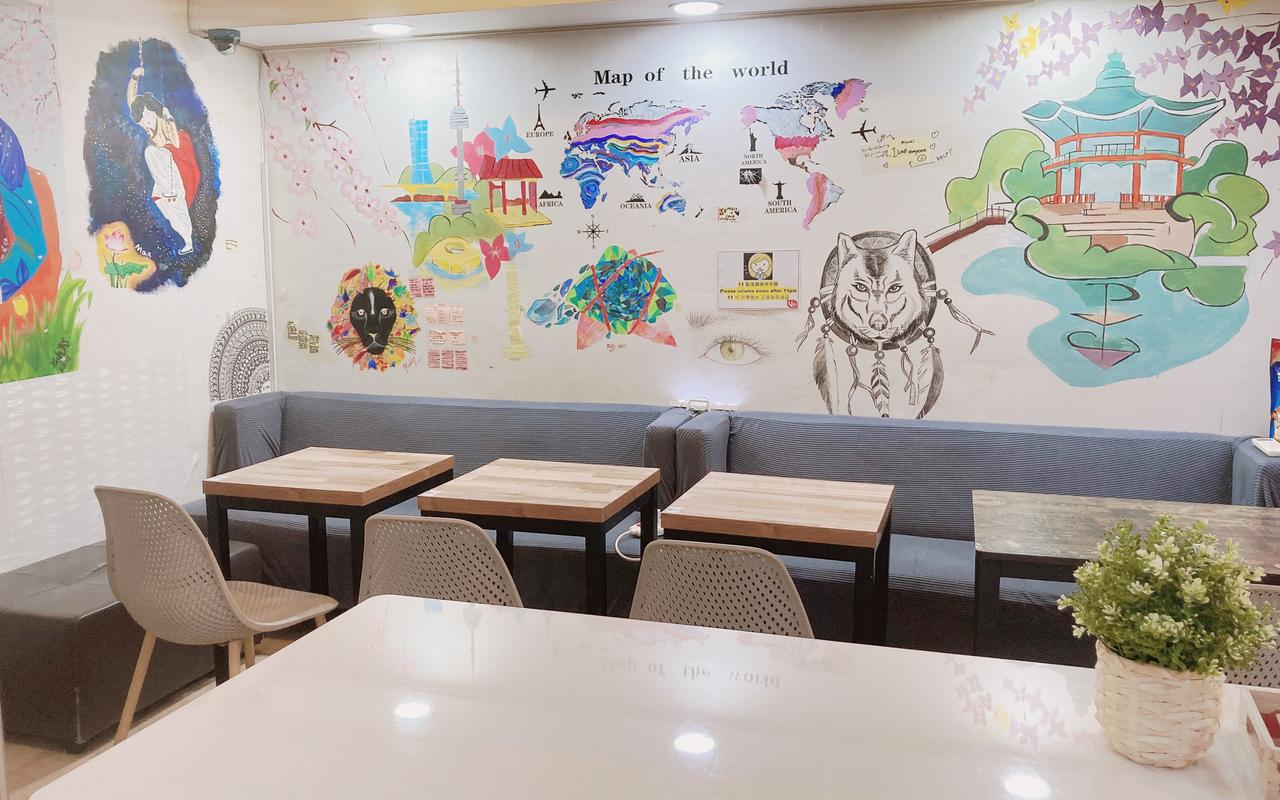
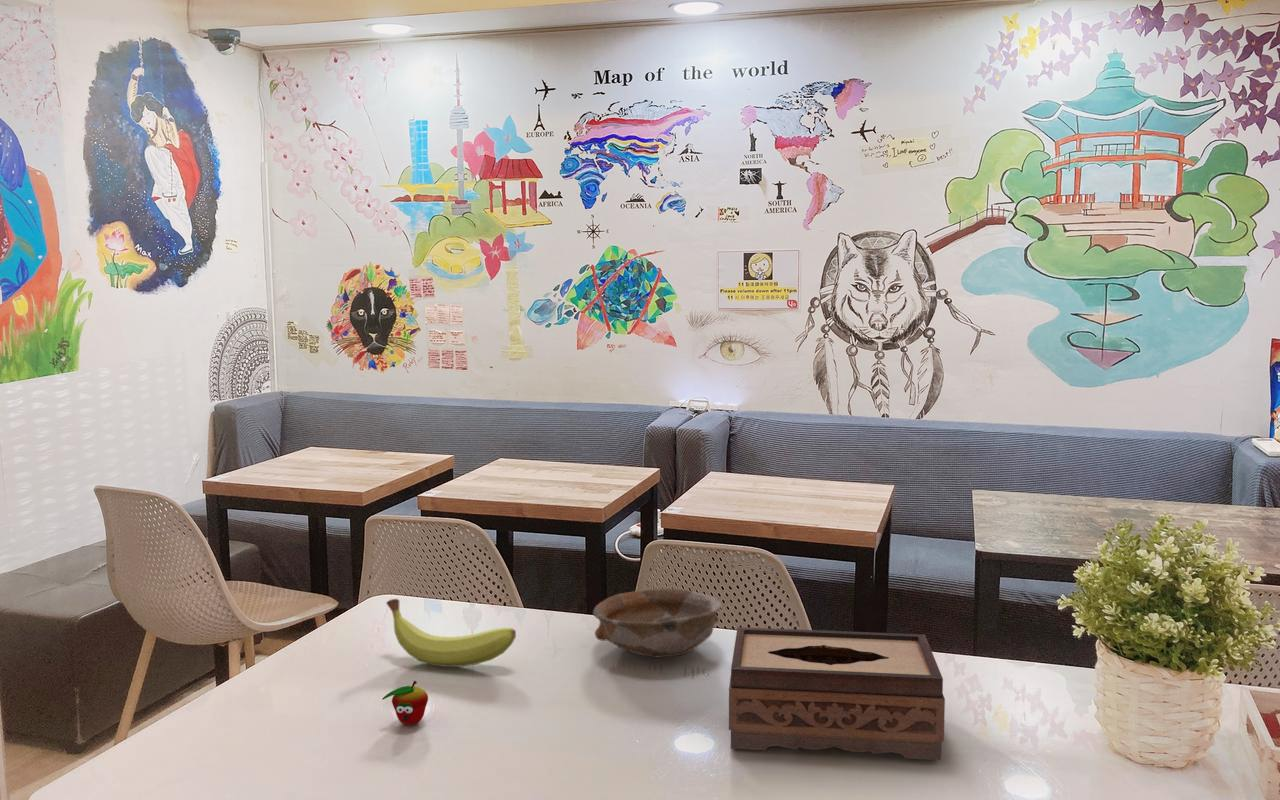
+ fruit [385,598,517,668]
+ tissue box [728,626,946,761]
+ bowl [592,587,723,659]
+ apple [366,662,429,726]
